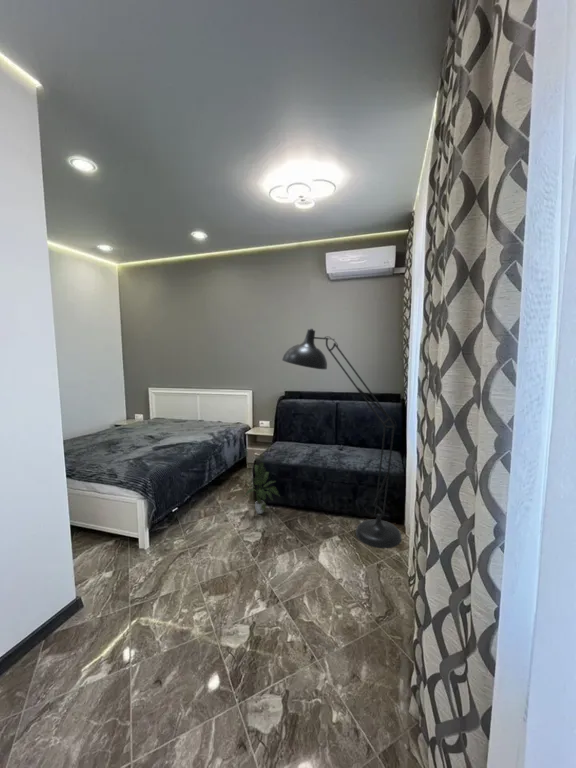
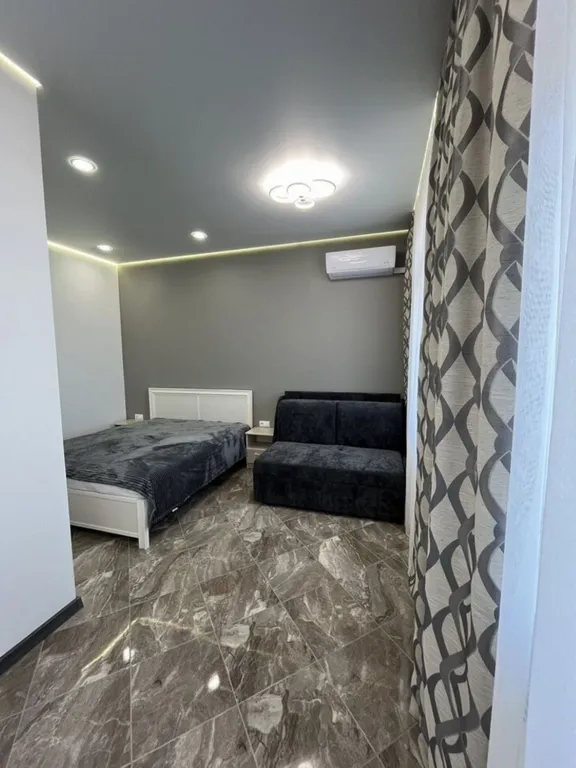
- potted plant [243,461,281,515]
- floor lamp [281,327,403,549]
